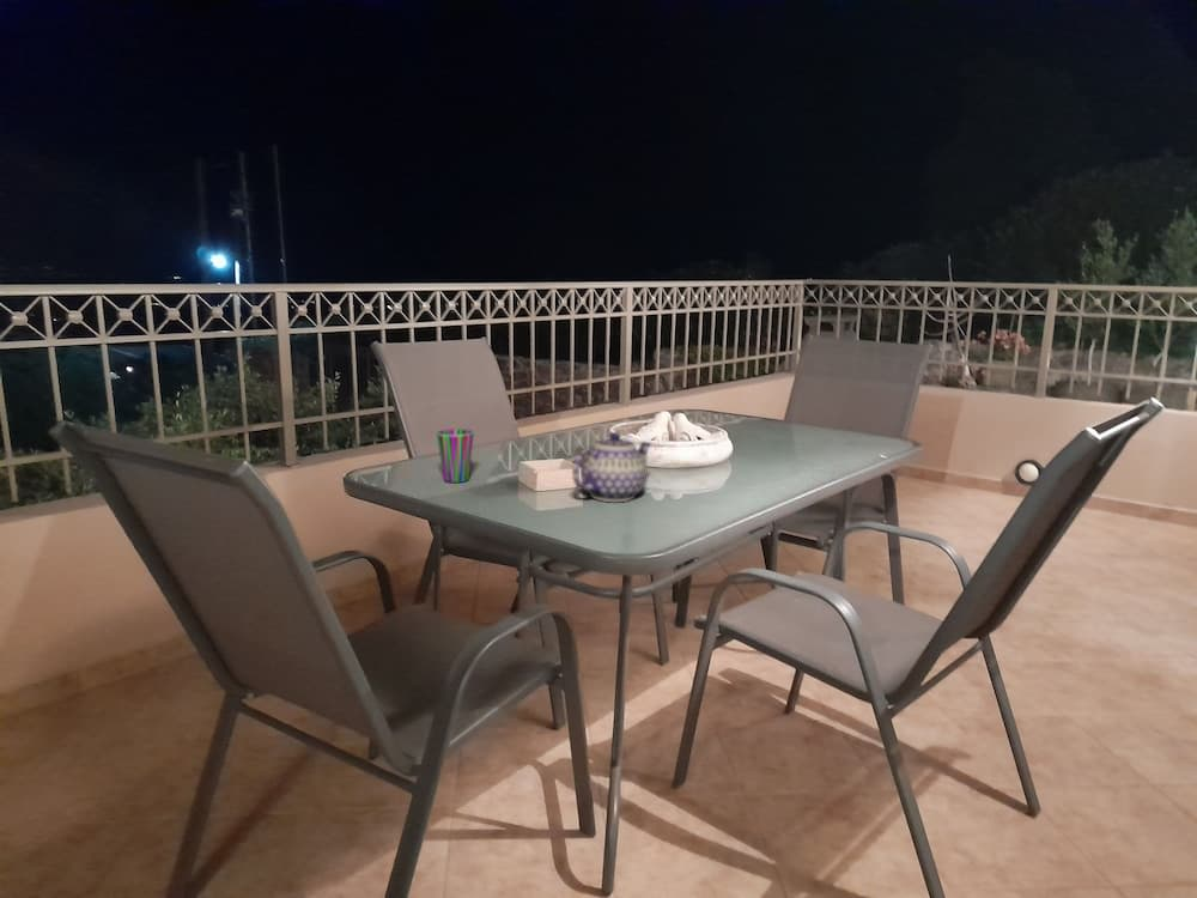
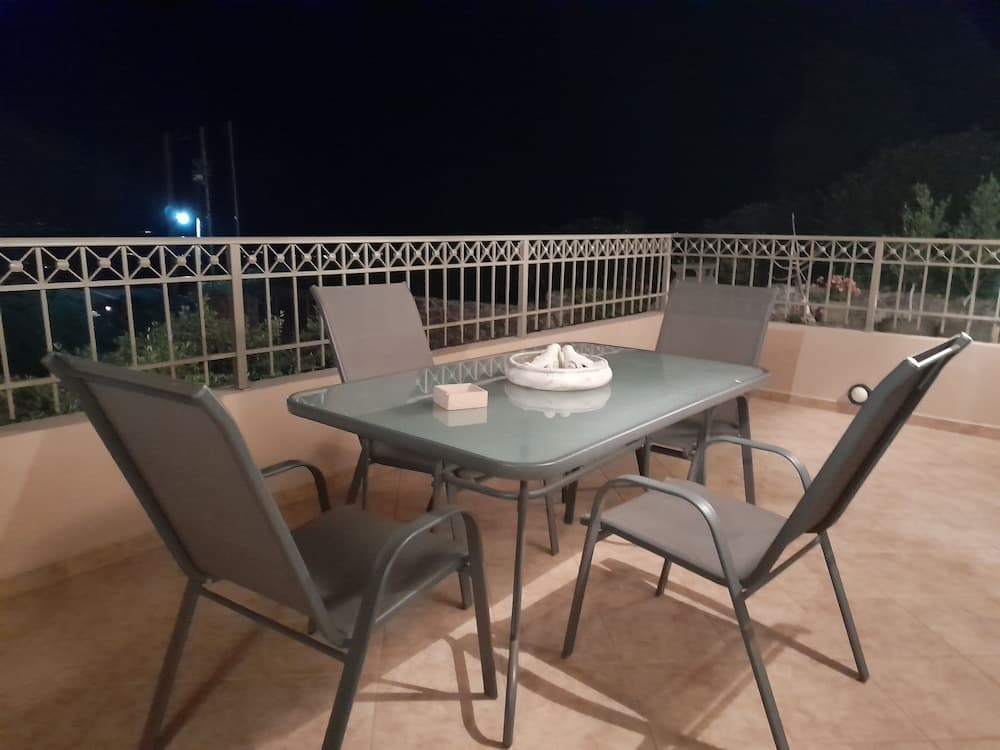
- cup [436,427,475,484]
- teapot [571,431,652,503]
